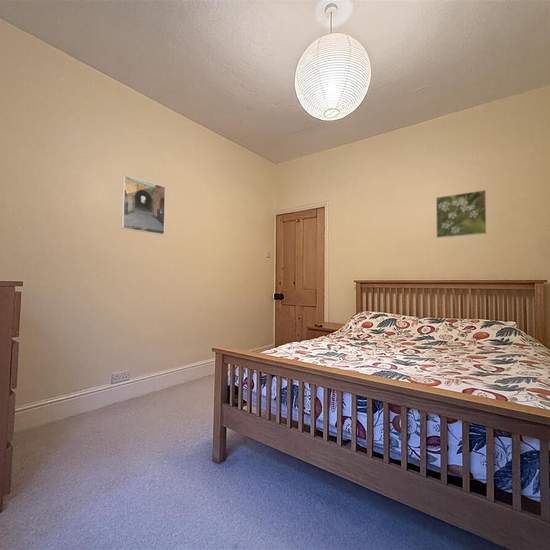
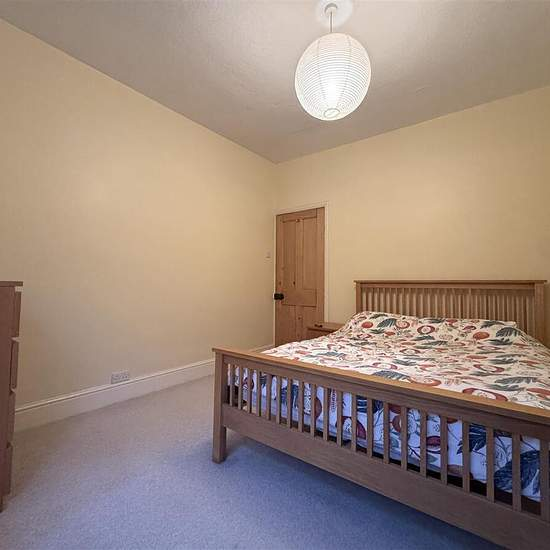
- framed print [435,189,488,239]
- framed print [120,174,166,236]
